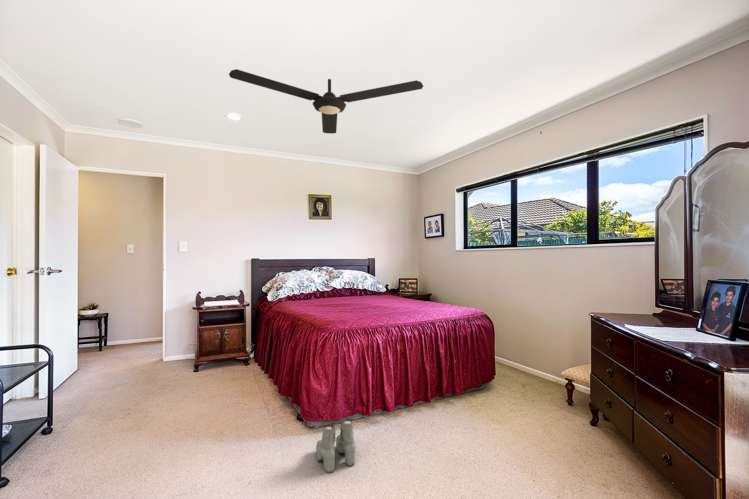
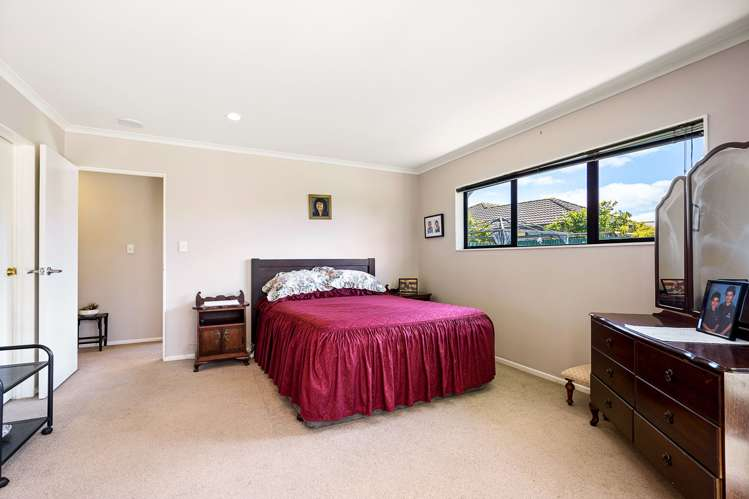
- boots [315,418,357,474]
- ceiling fan [228,68,424,135]
